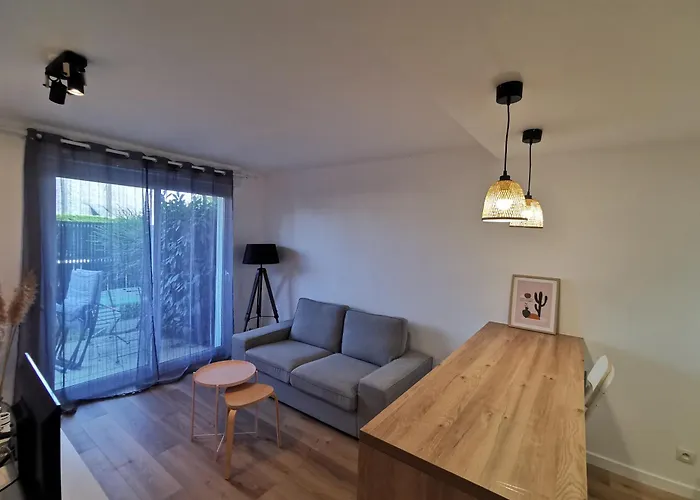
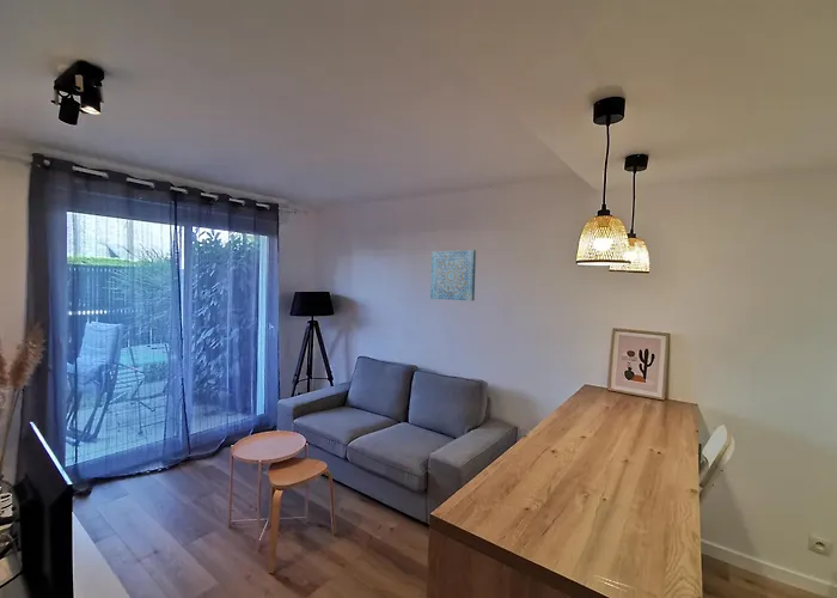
+ wall art [429,249,477,301]
